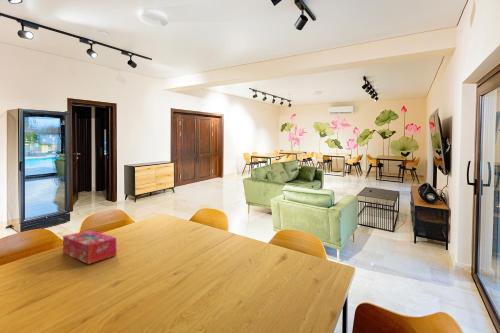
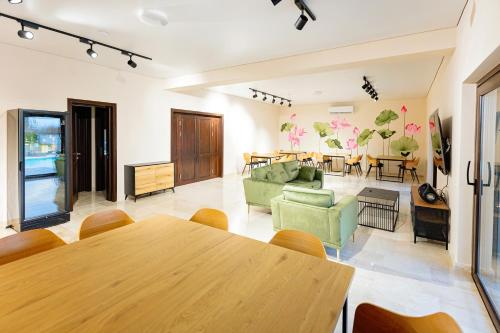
- tissue box [62,229,117,265]
